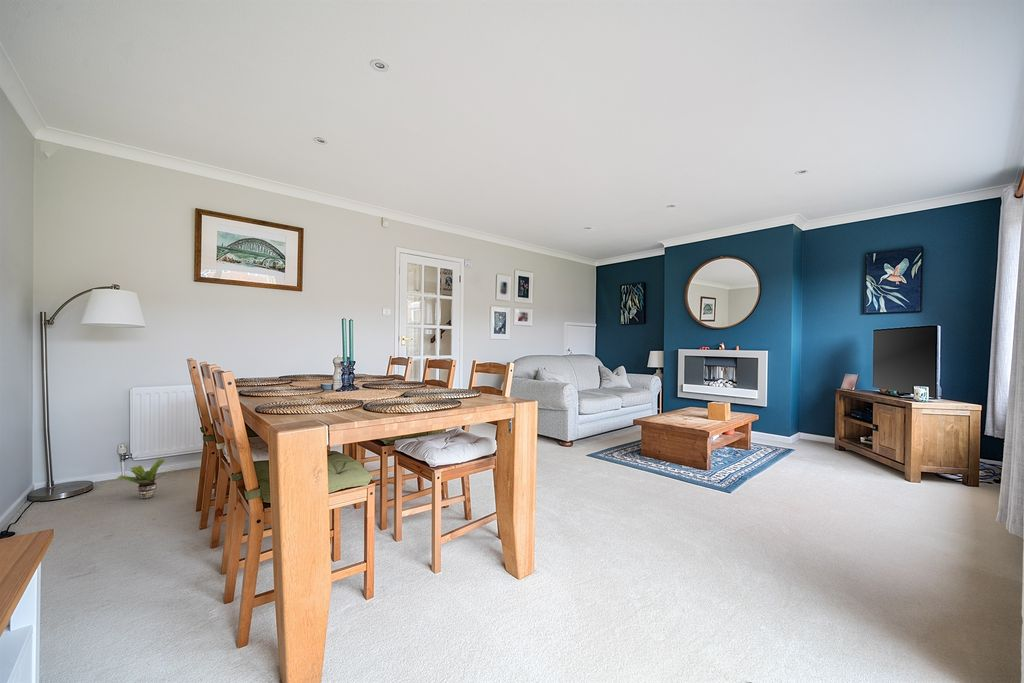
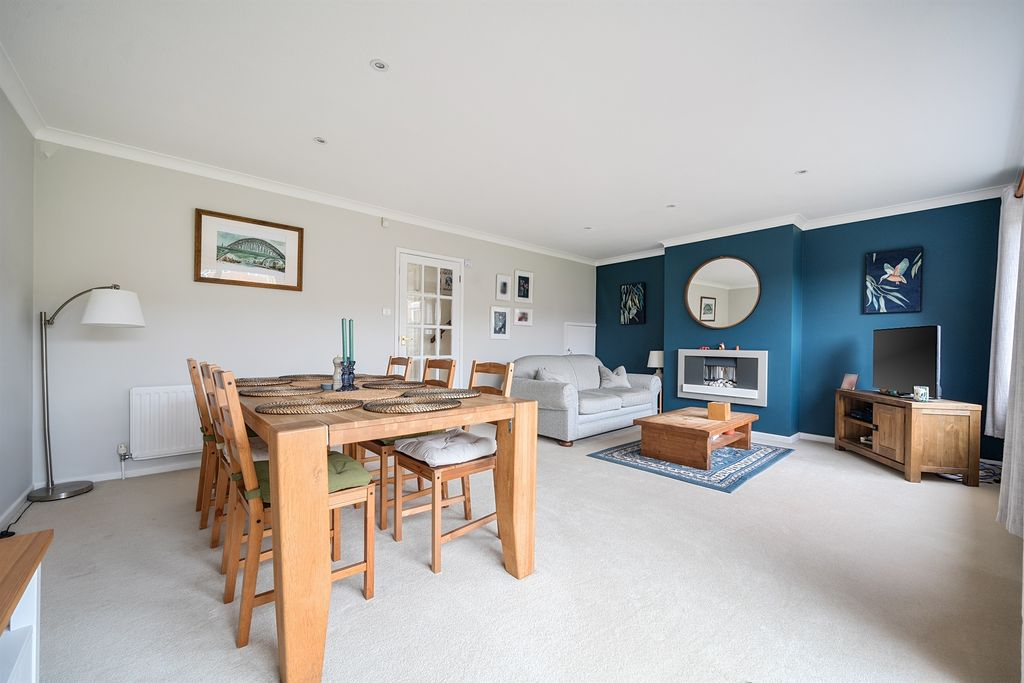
- potted plant [116,458,175,500]
